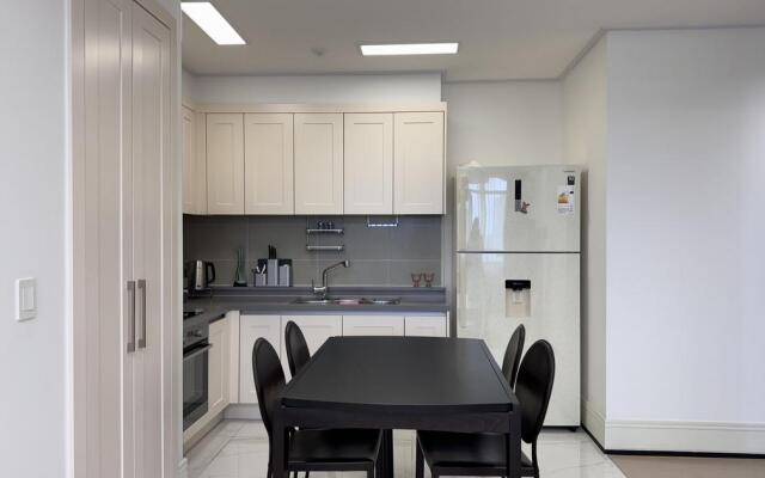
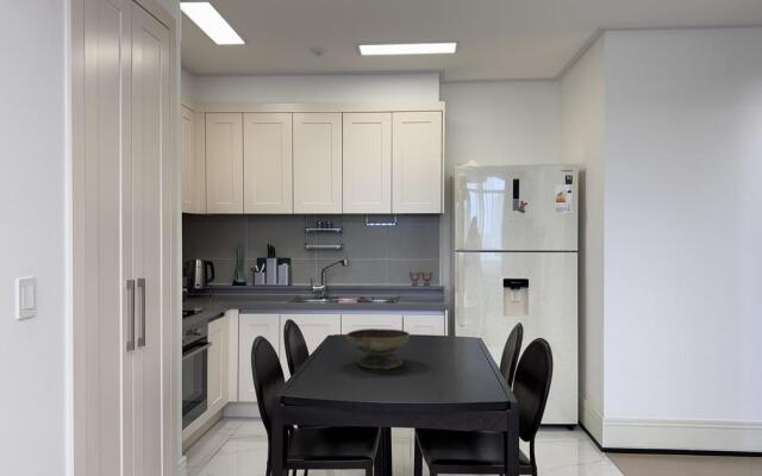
+ decorative bowl [345,327,412,370]
